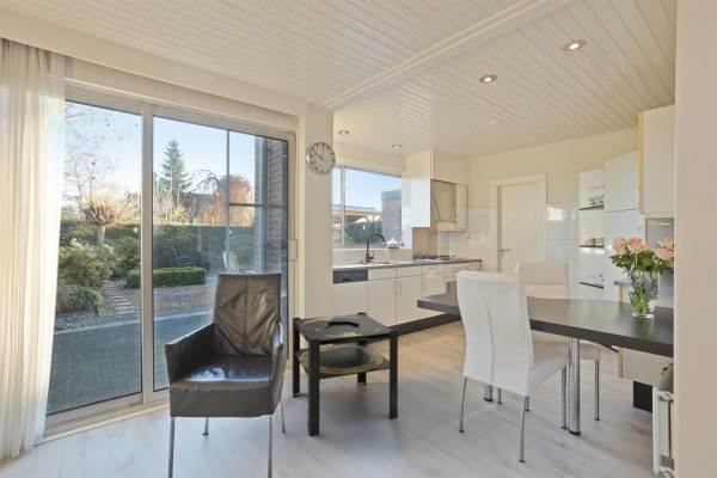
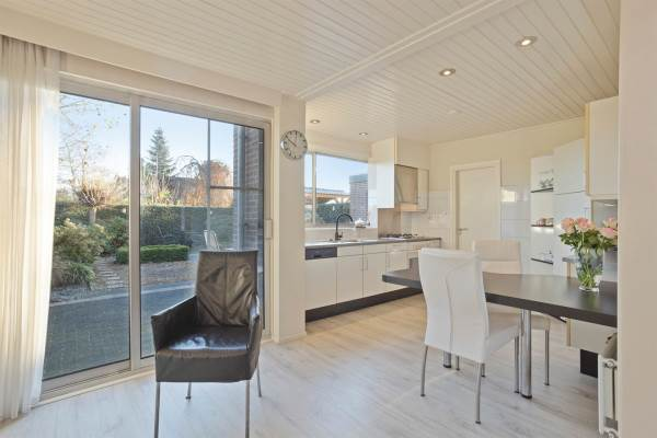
- side table [292,311,399,437]
